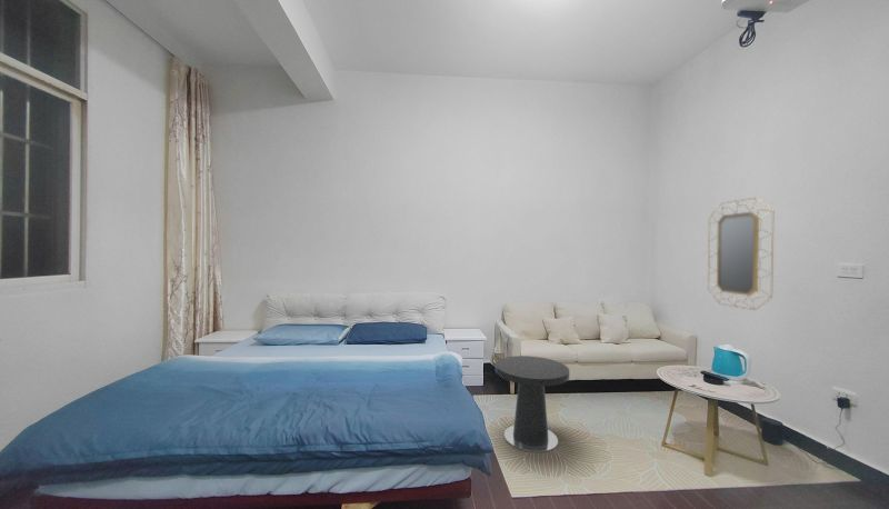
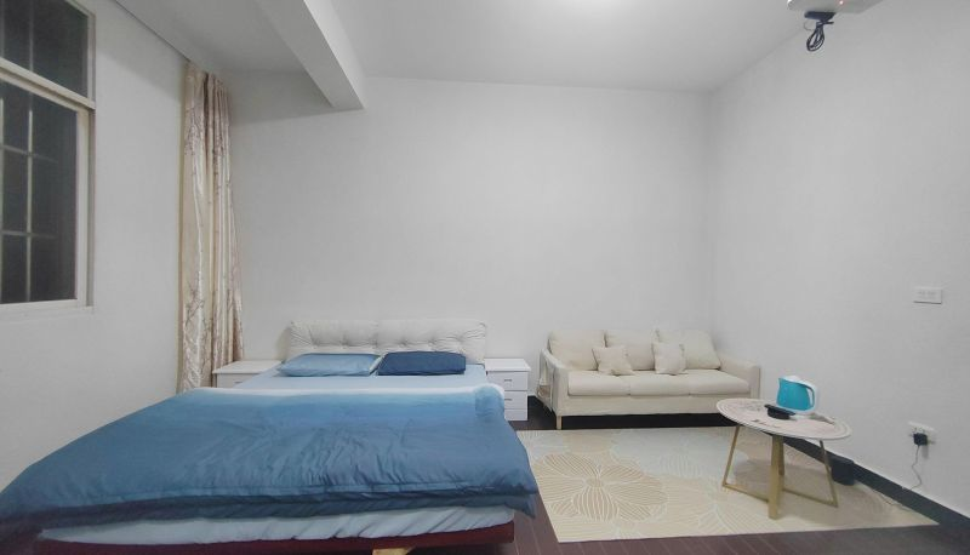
- side table [495,355,570,453]
- home mirror [707,196,775,311]
